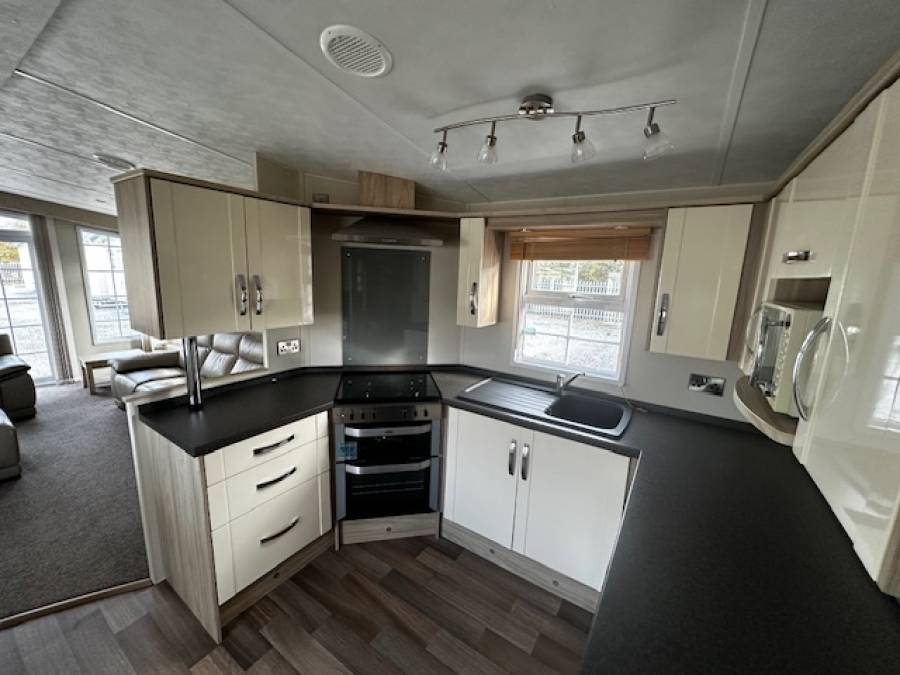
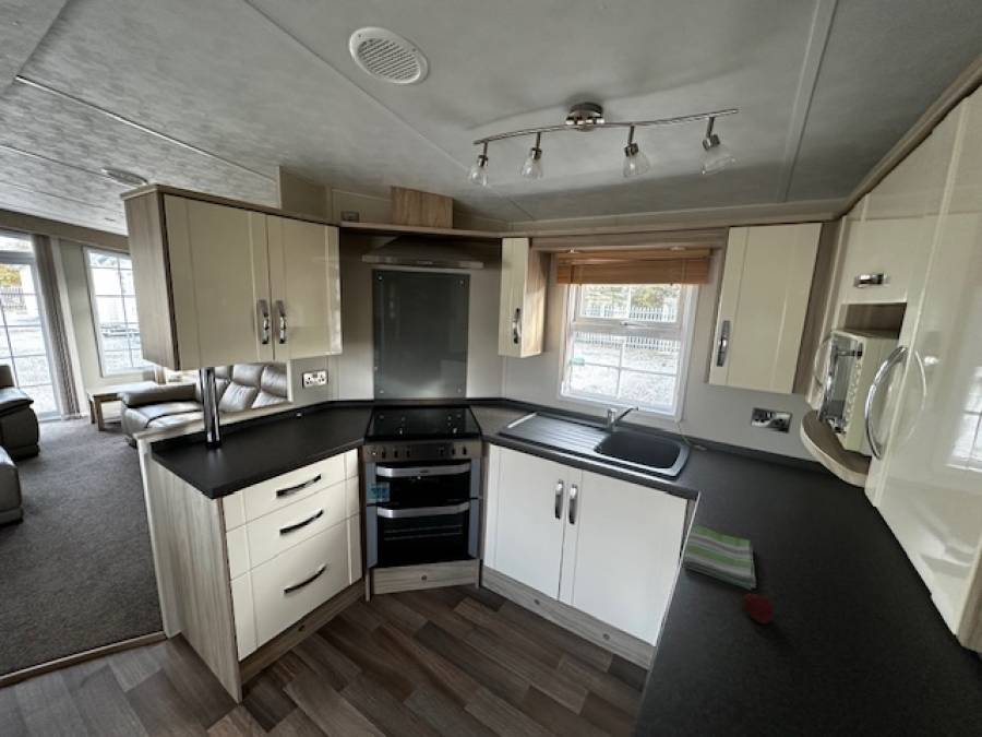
+ dish towel [682,525,757,591]
+ fruit [742,593,775,626]
